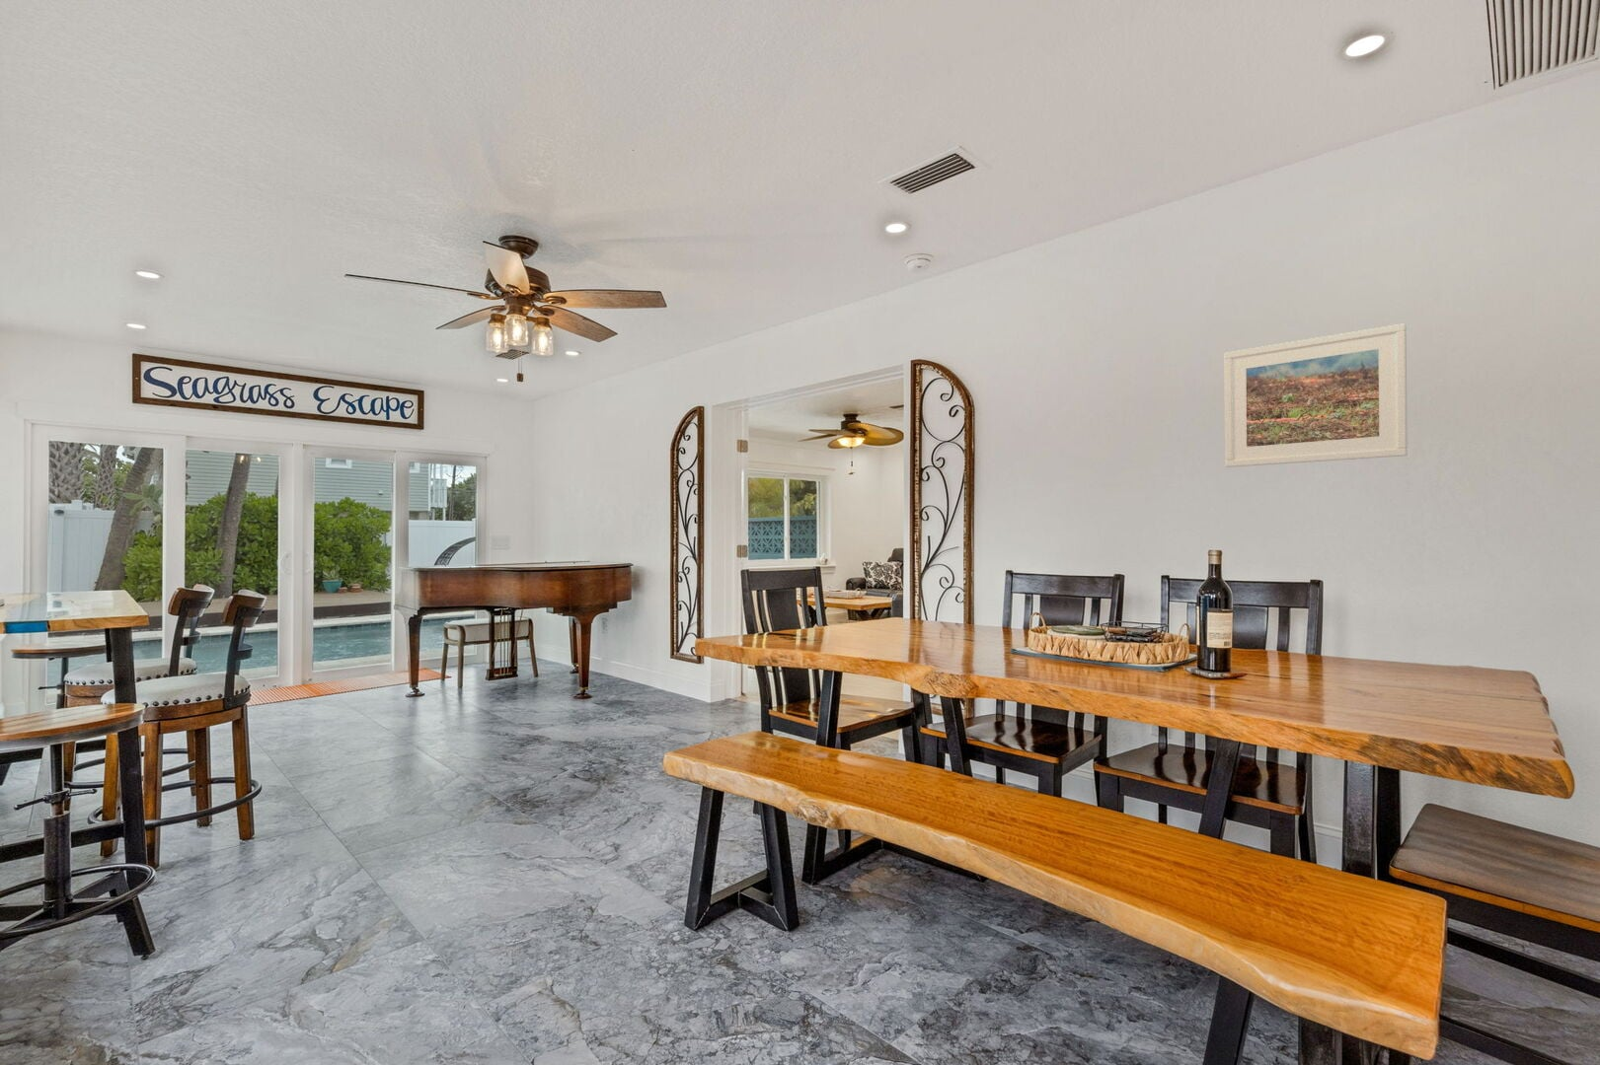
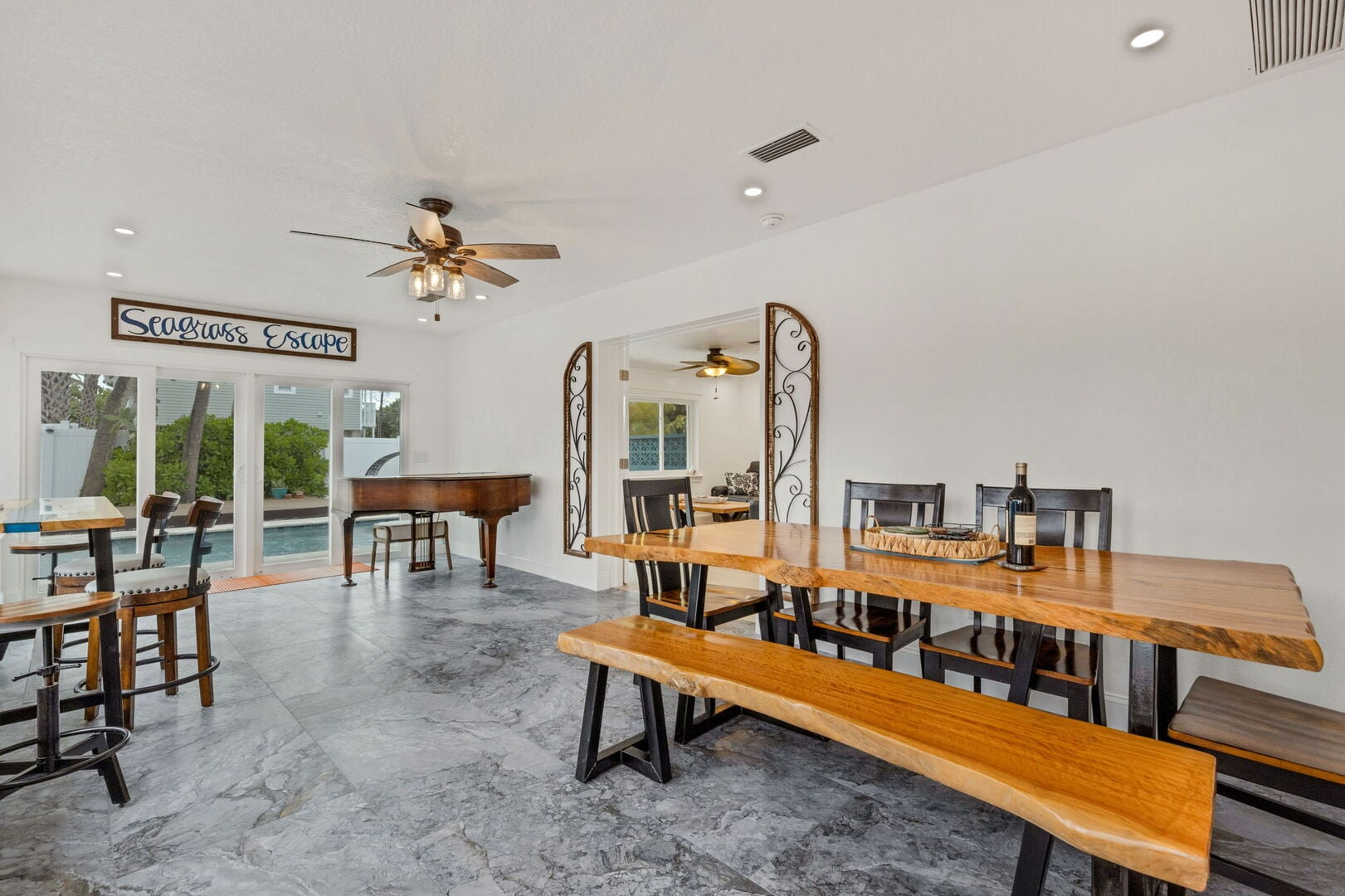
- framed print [1224,322,1408,468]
